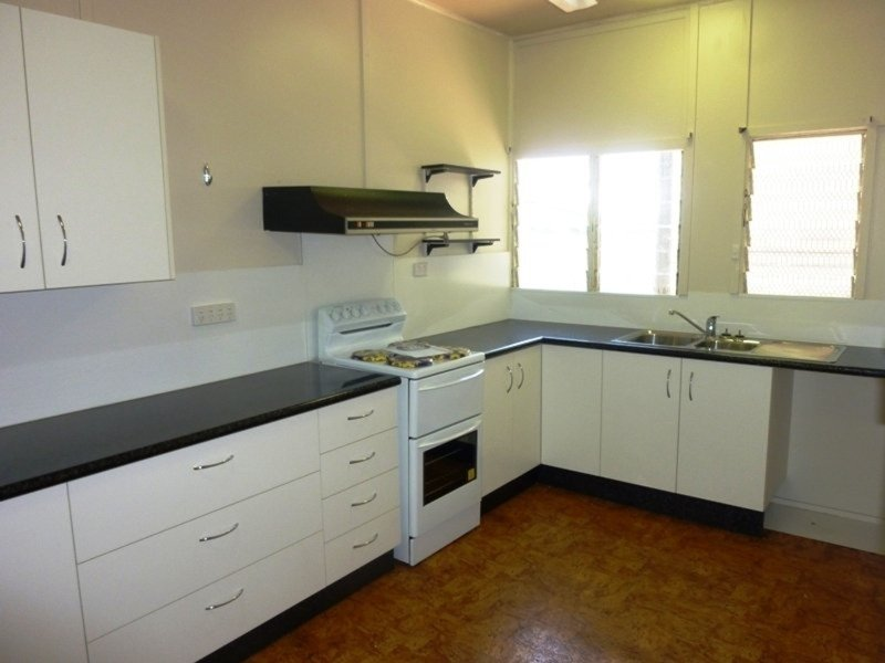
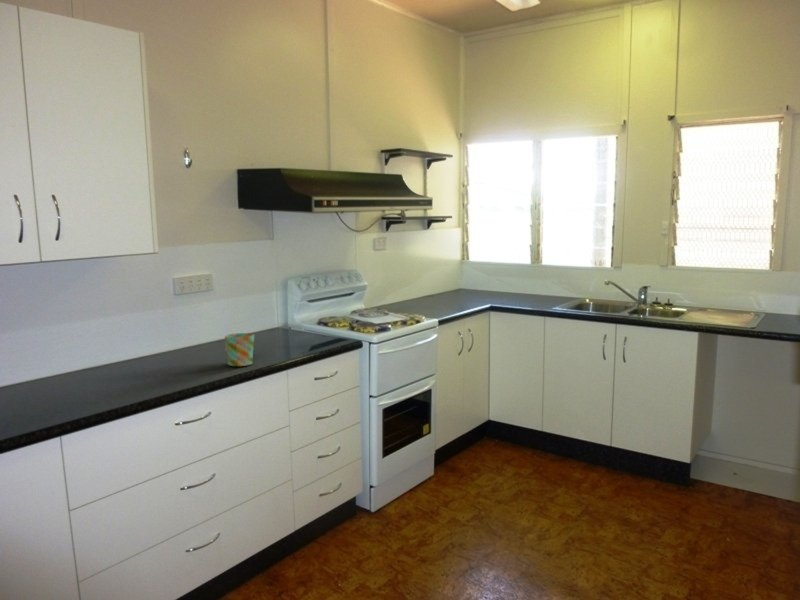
+ mug [224,332,255,367]
